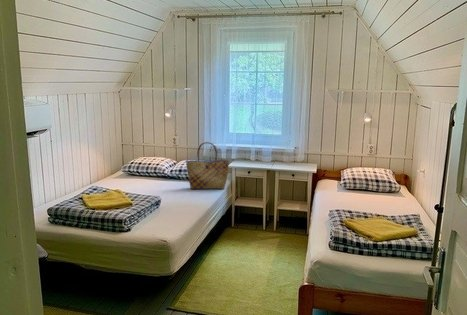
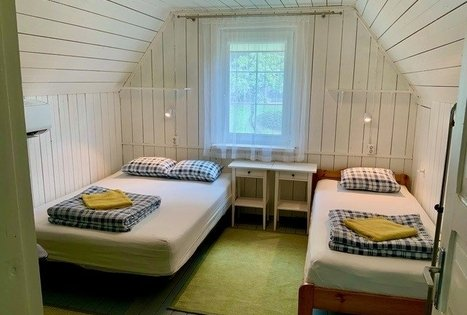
- tote bag [185,141,230,190]
